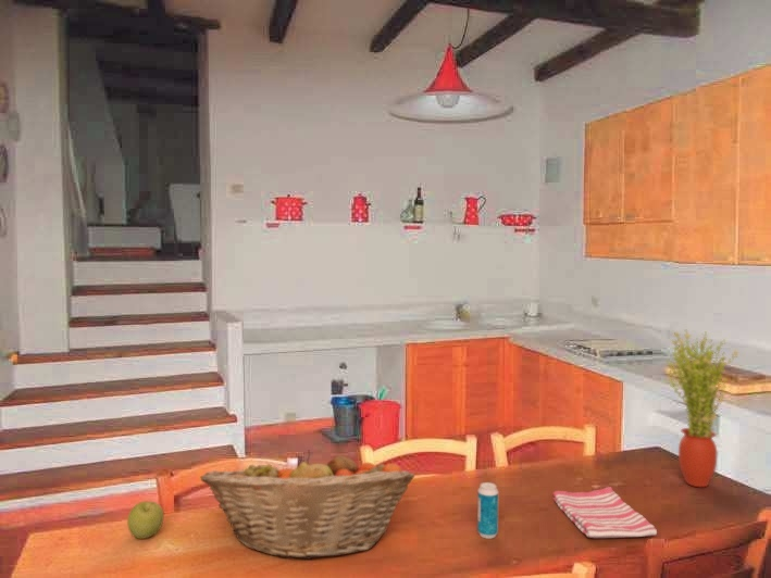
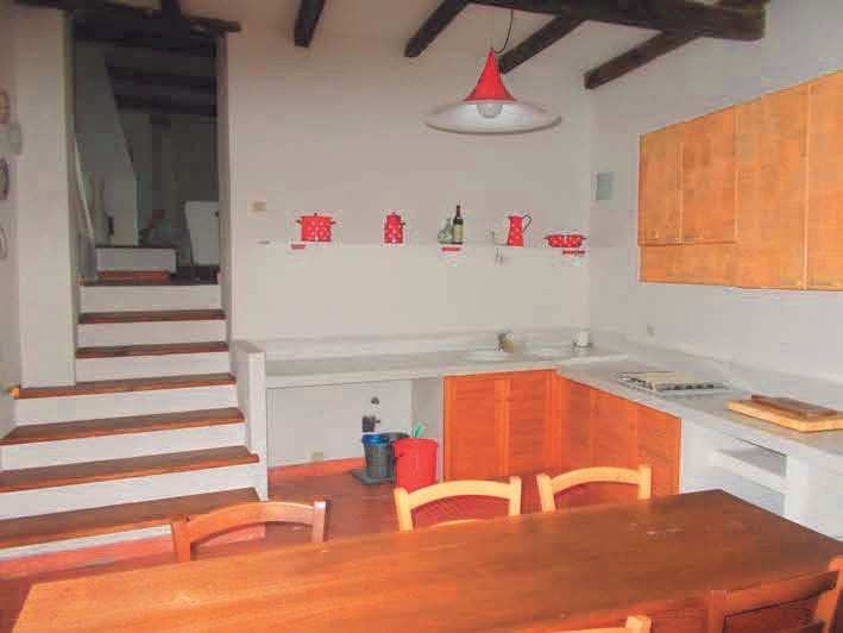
- potted plant [666,328,739,488]
- fruit basket [199,450,415,561]
- apple [126,501,165,540]
- dish towel [552,486,658,539]
- beverage can [476,481,499,540]
